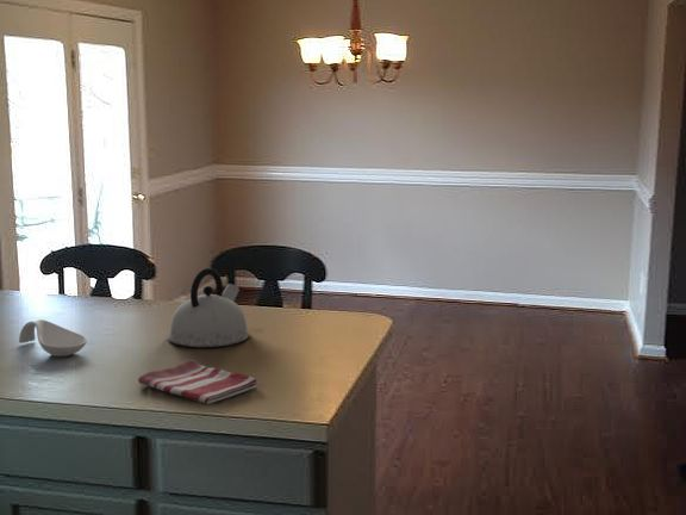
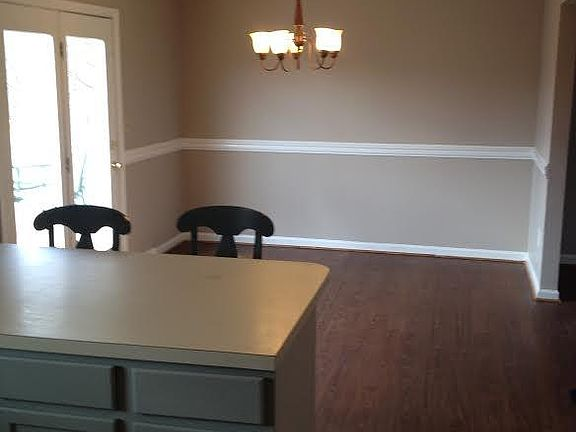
- kettle [167,267,250,348]
- spoon rest [18,318,88,358]
- dish towel [137,359,258,405]
